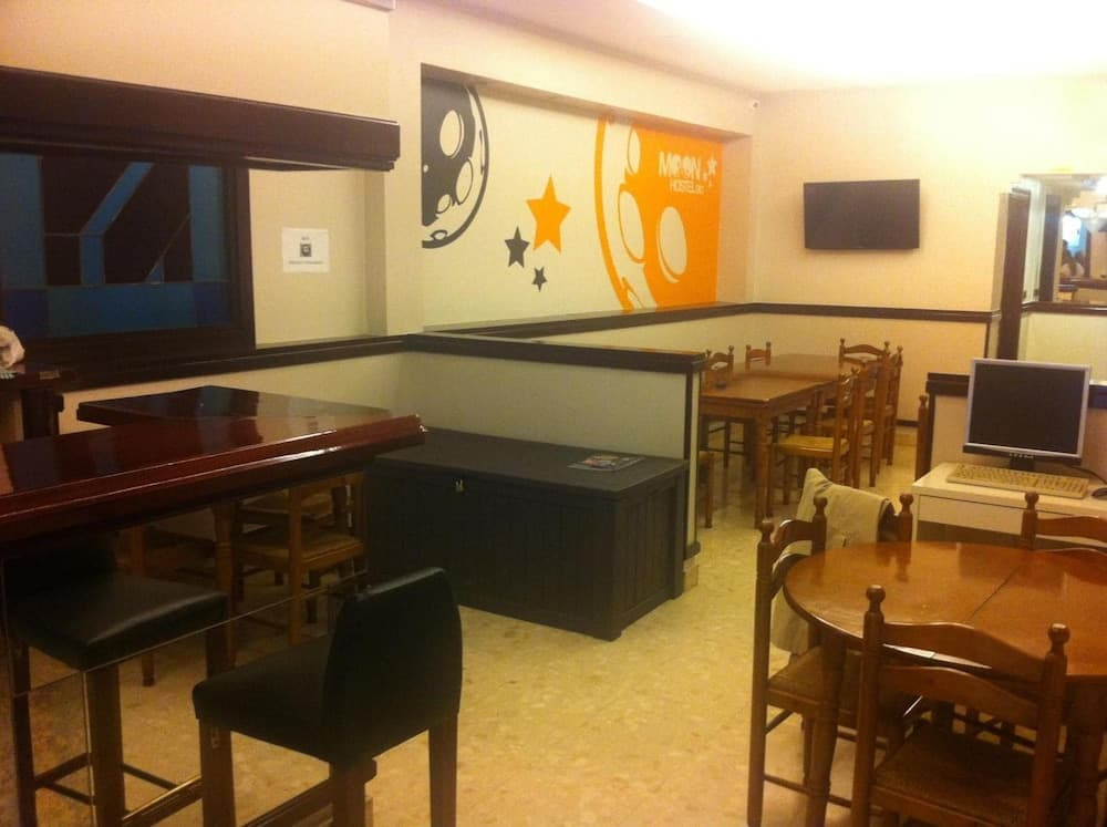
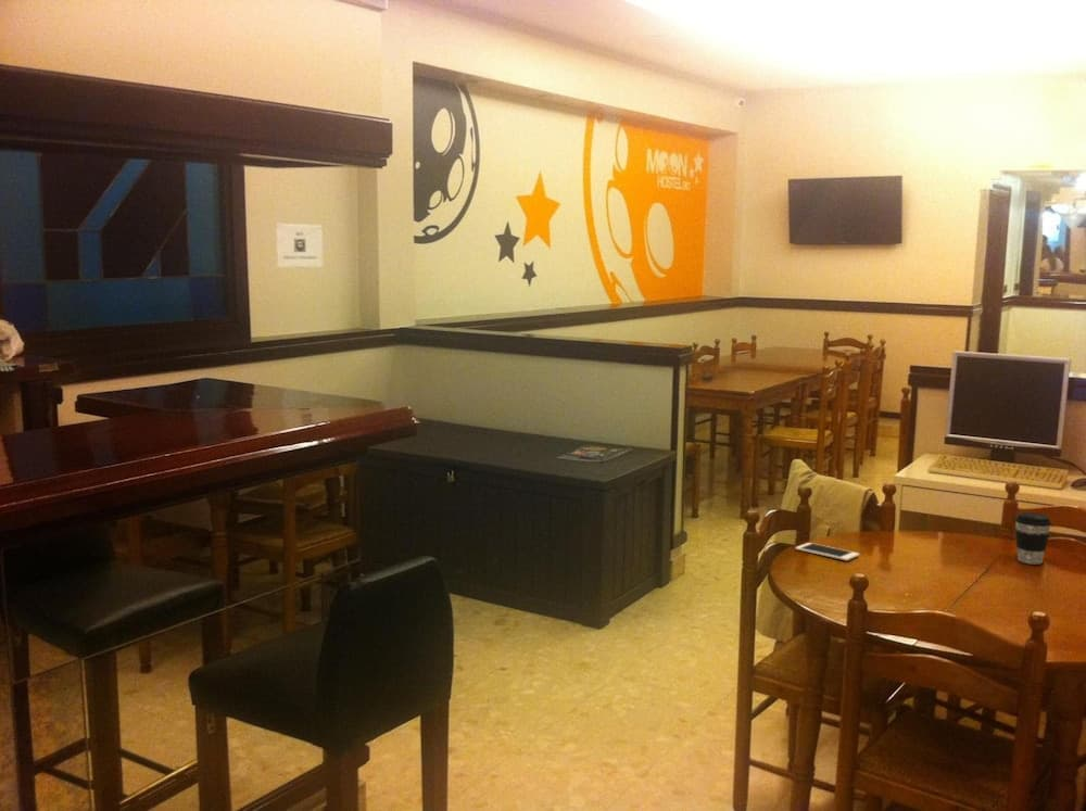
+ cell phone [795,542,860,561]
+ coffee cup [1014,511,1052,566]
